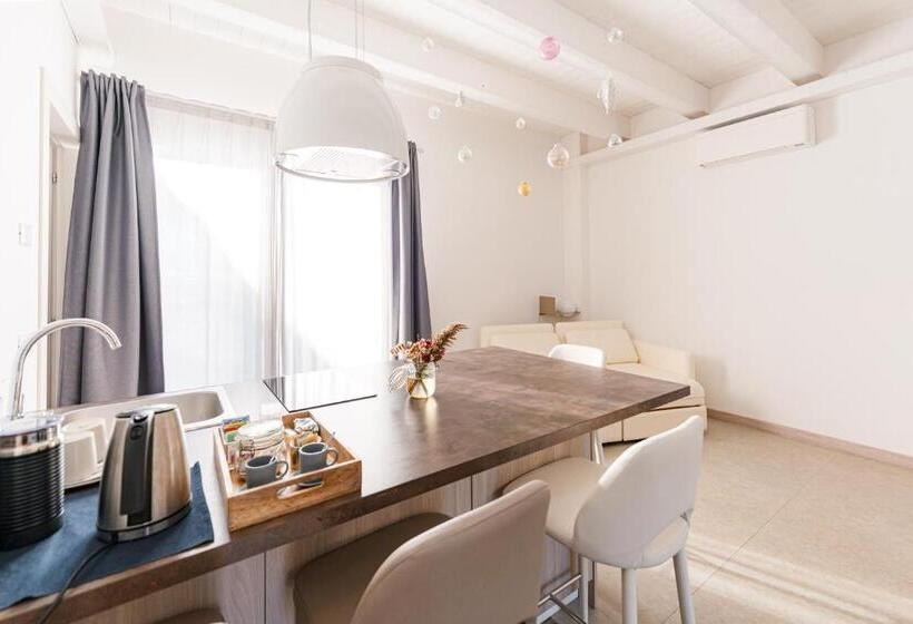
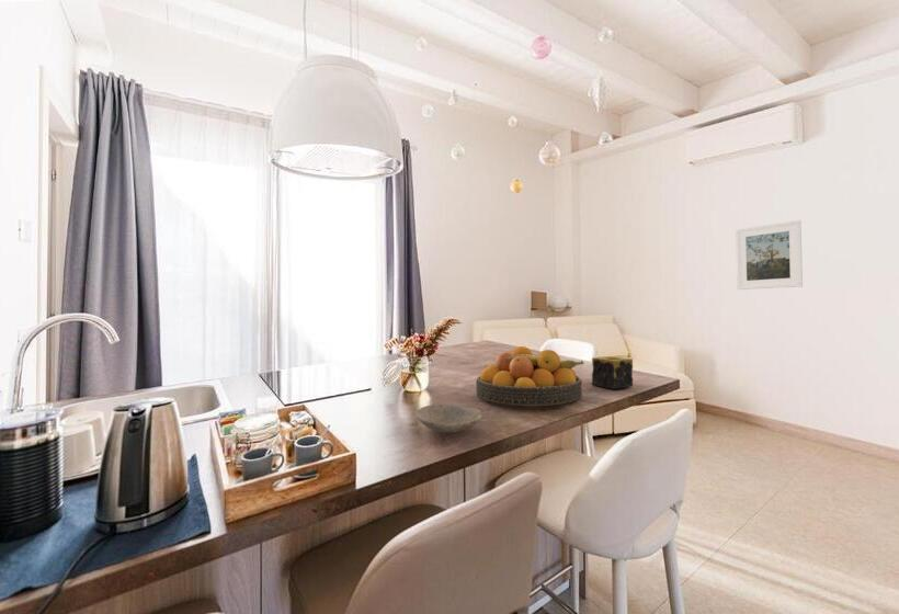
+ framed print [735,219,804,291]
+ bowl [414,402,483,434]
+ candle [591,355,634,390]
+ fruit bowl [475,345,585,407]
